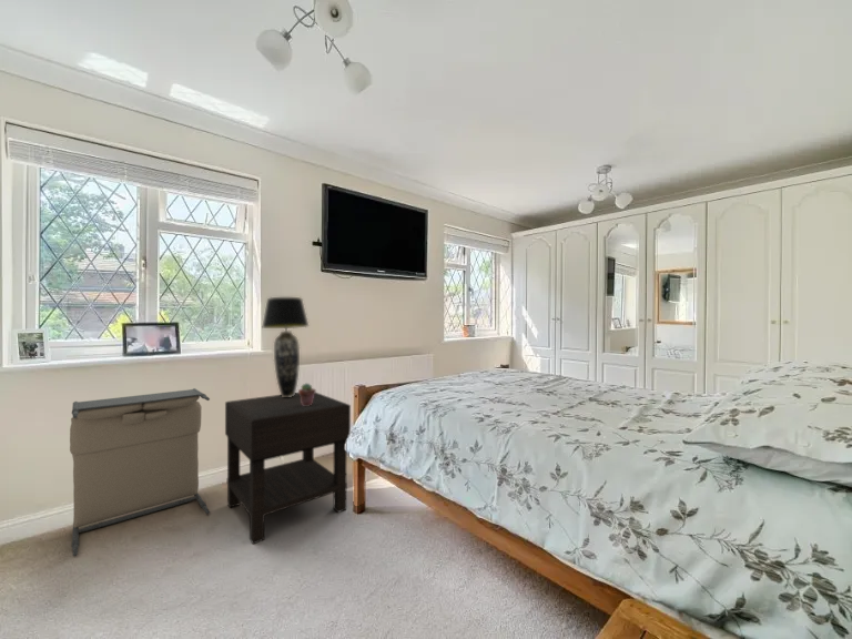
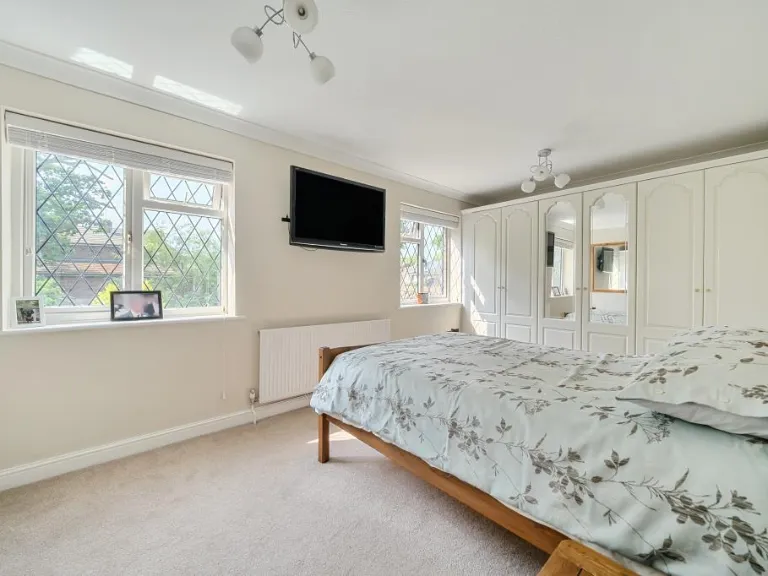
- laundry hamper [69,387,211,557]
- nightstand [224,392,352,545]
- potted succulent [297,382,317,406]
- table lamp [262,296,310,397]
